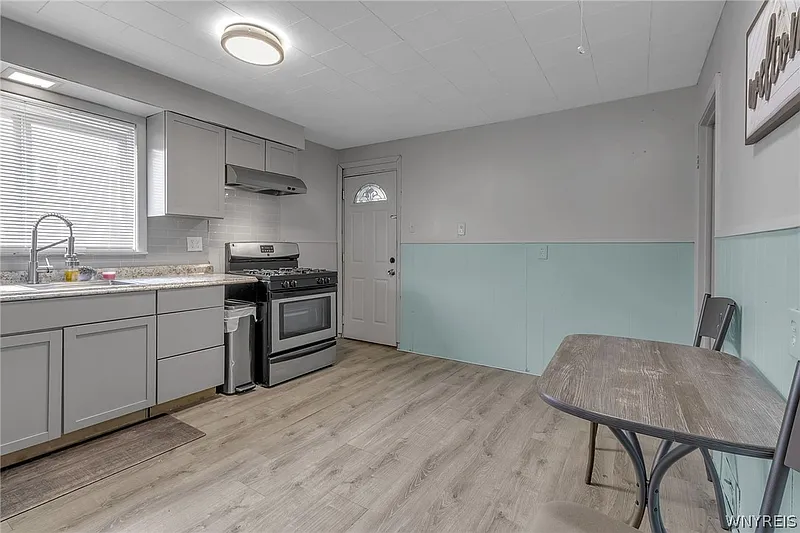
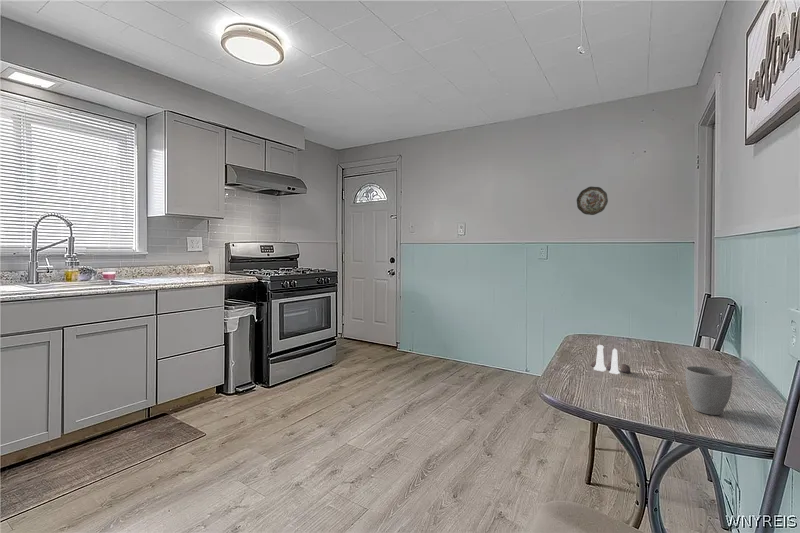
+ salt and pepper shaker set [590,344,632,375]
+ mug [685,365,733,416]
+ decorative plate [576,186,609,216]
